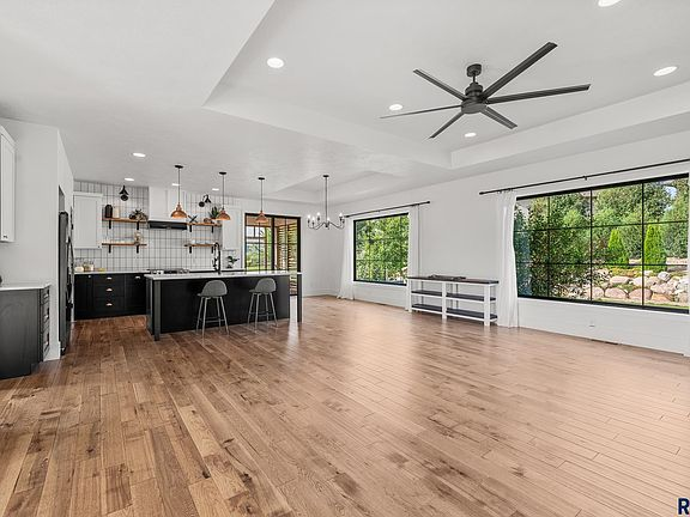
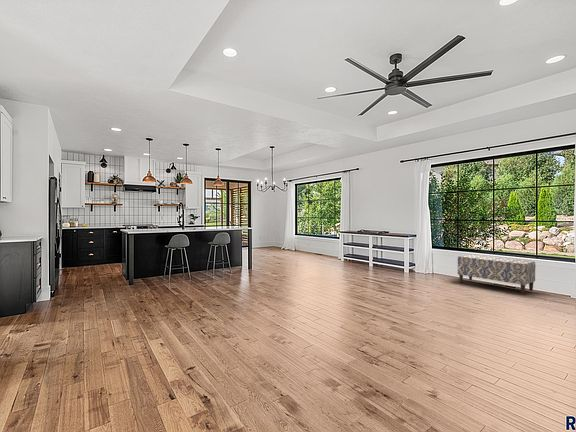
+ bench [457,253,537,295]
